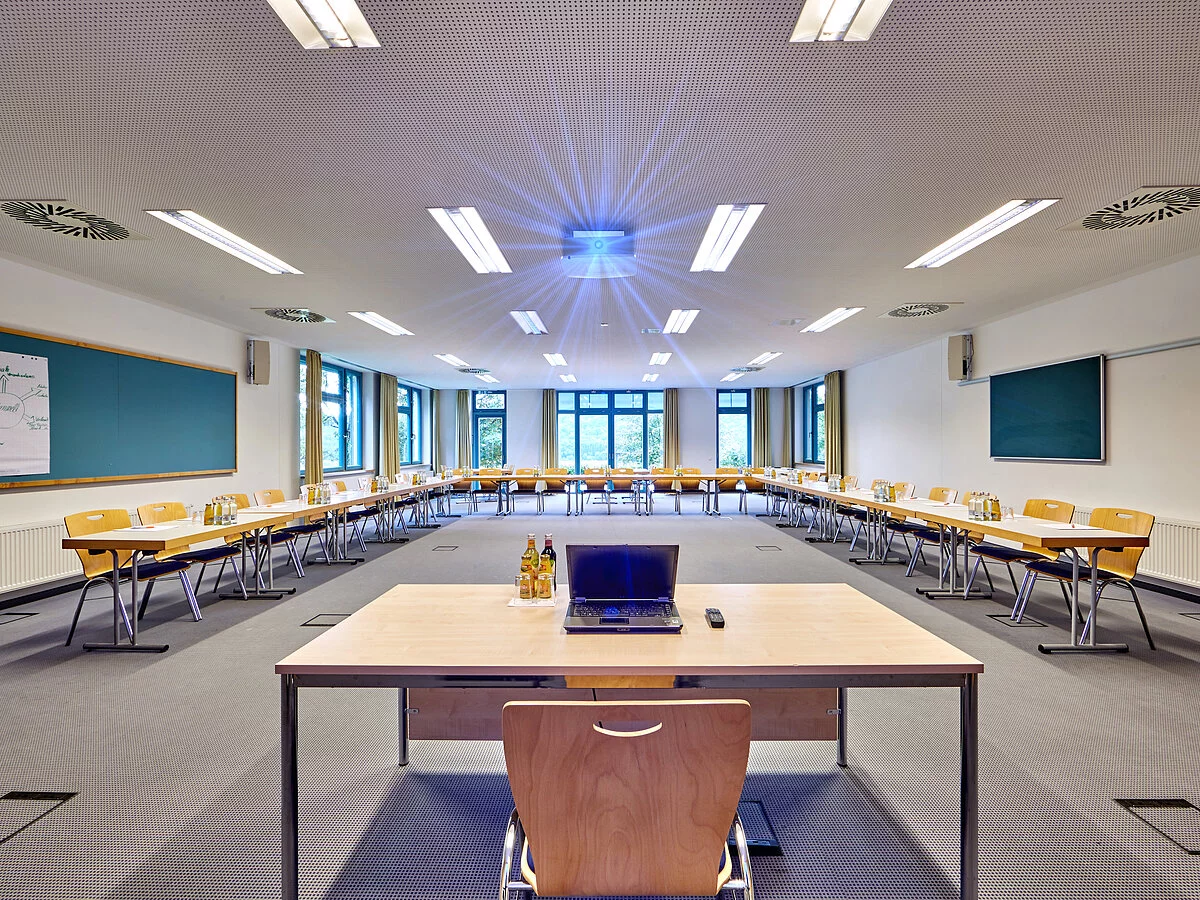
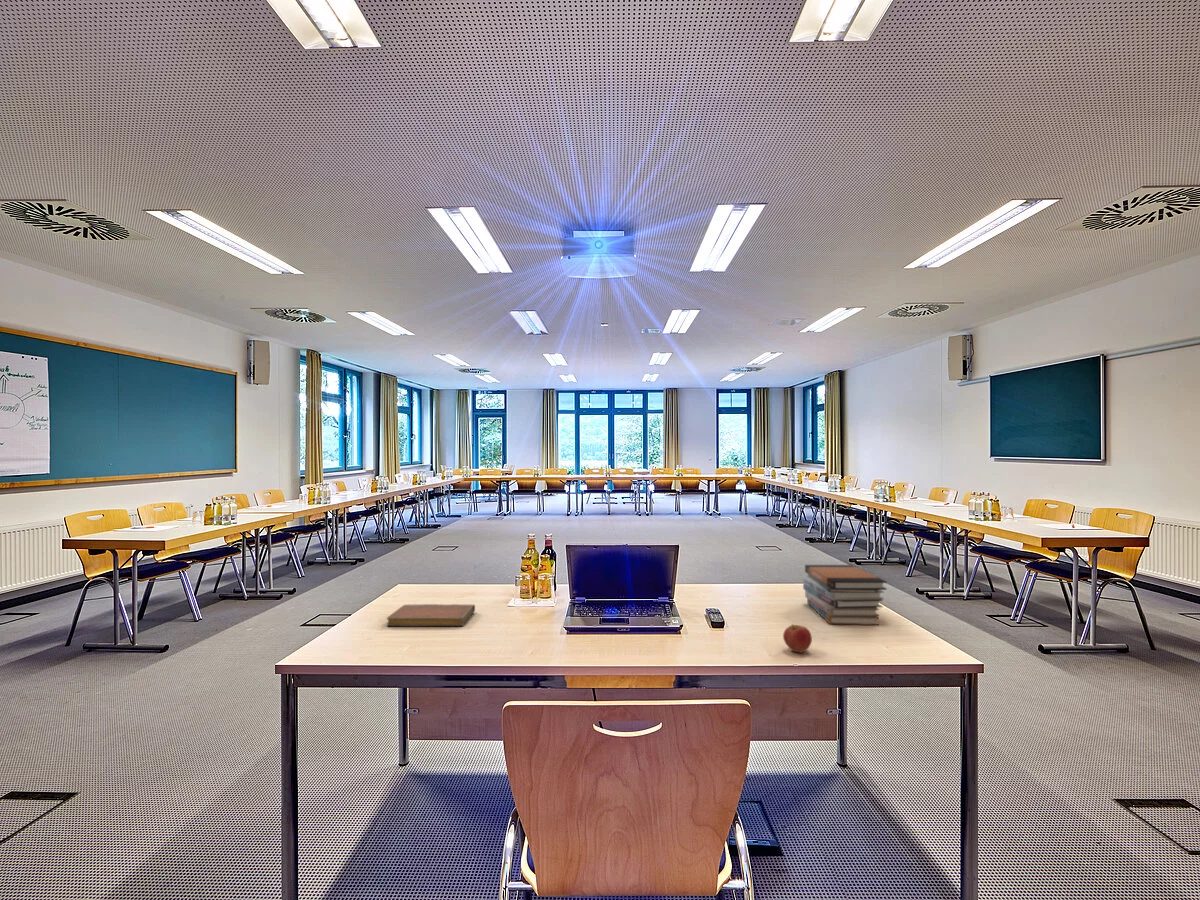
+ notebook [386,603,476,627]
+ book stack [802,564,888,626]
+ apple [782,623,813,654]
